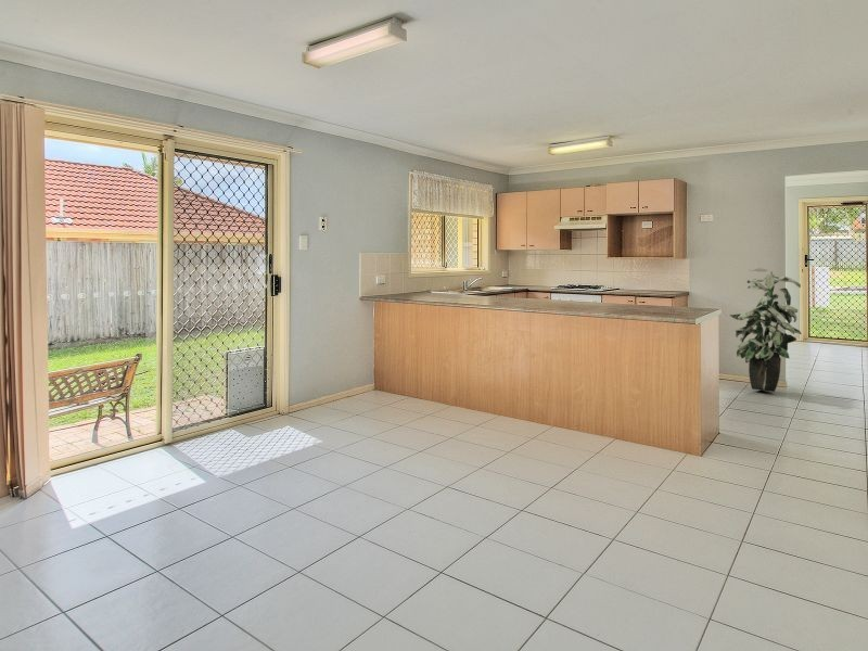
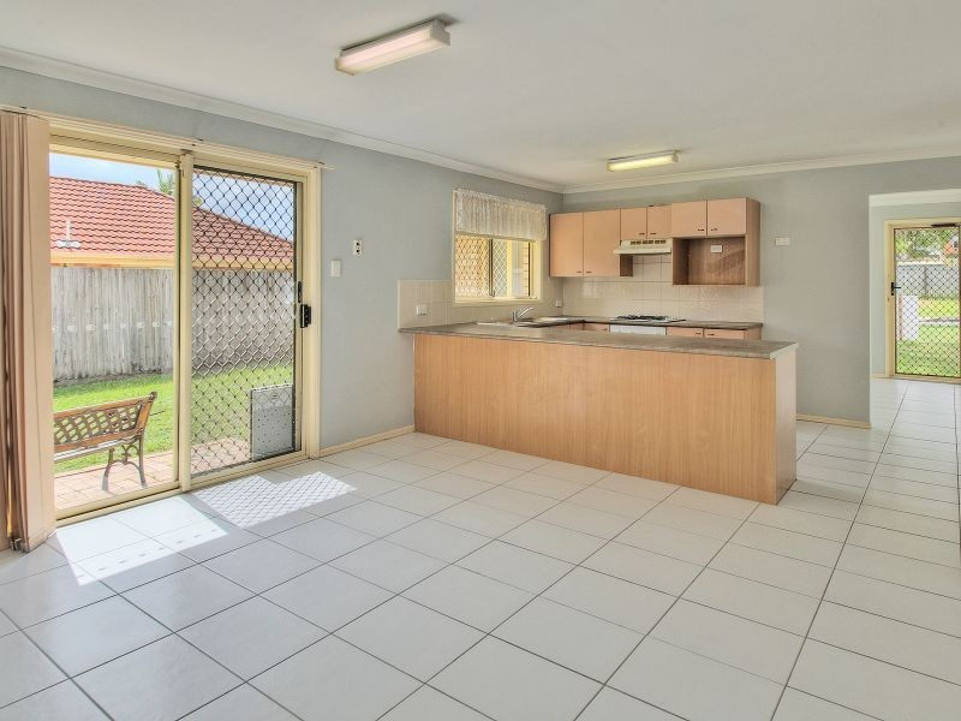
- indoor plant [728,267,803,393]
